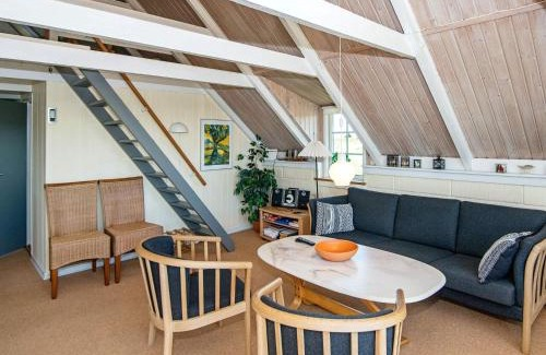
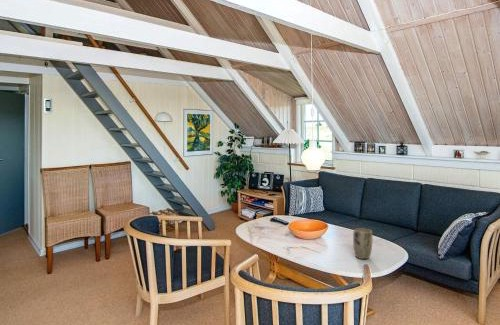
+ plant pot [352,228,373,260]
